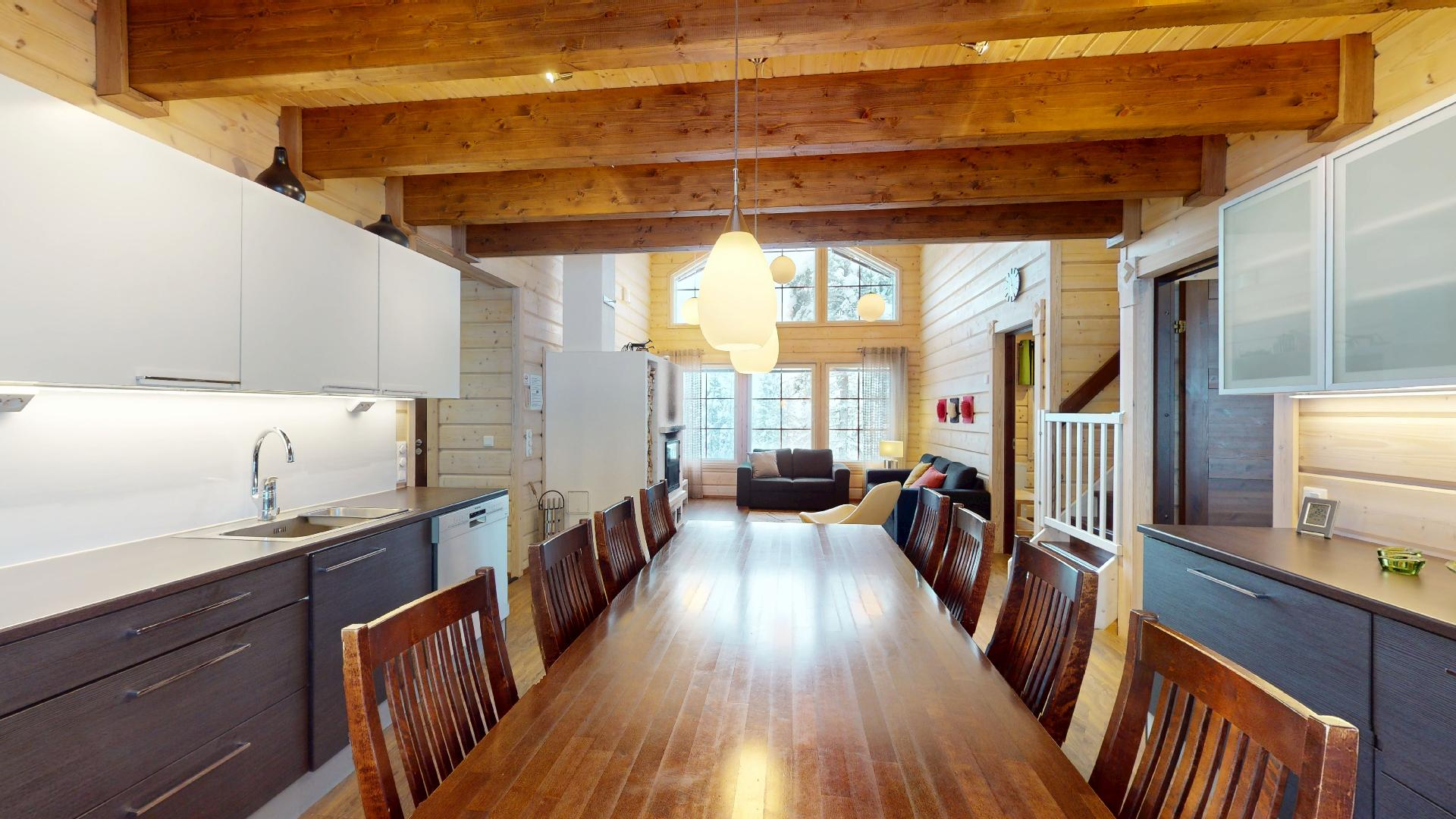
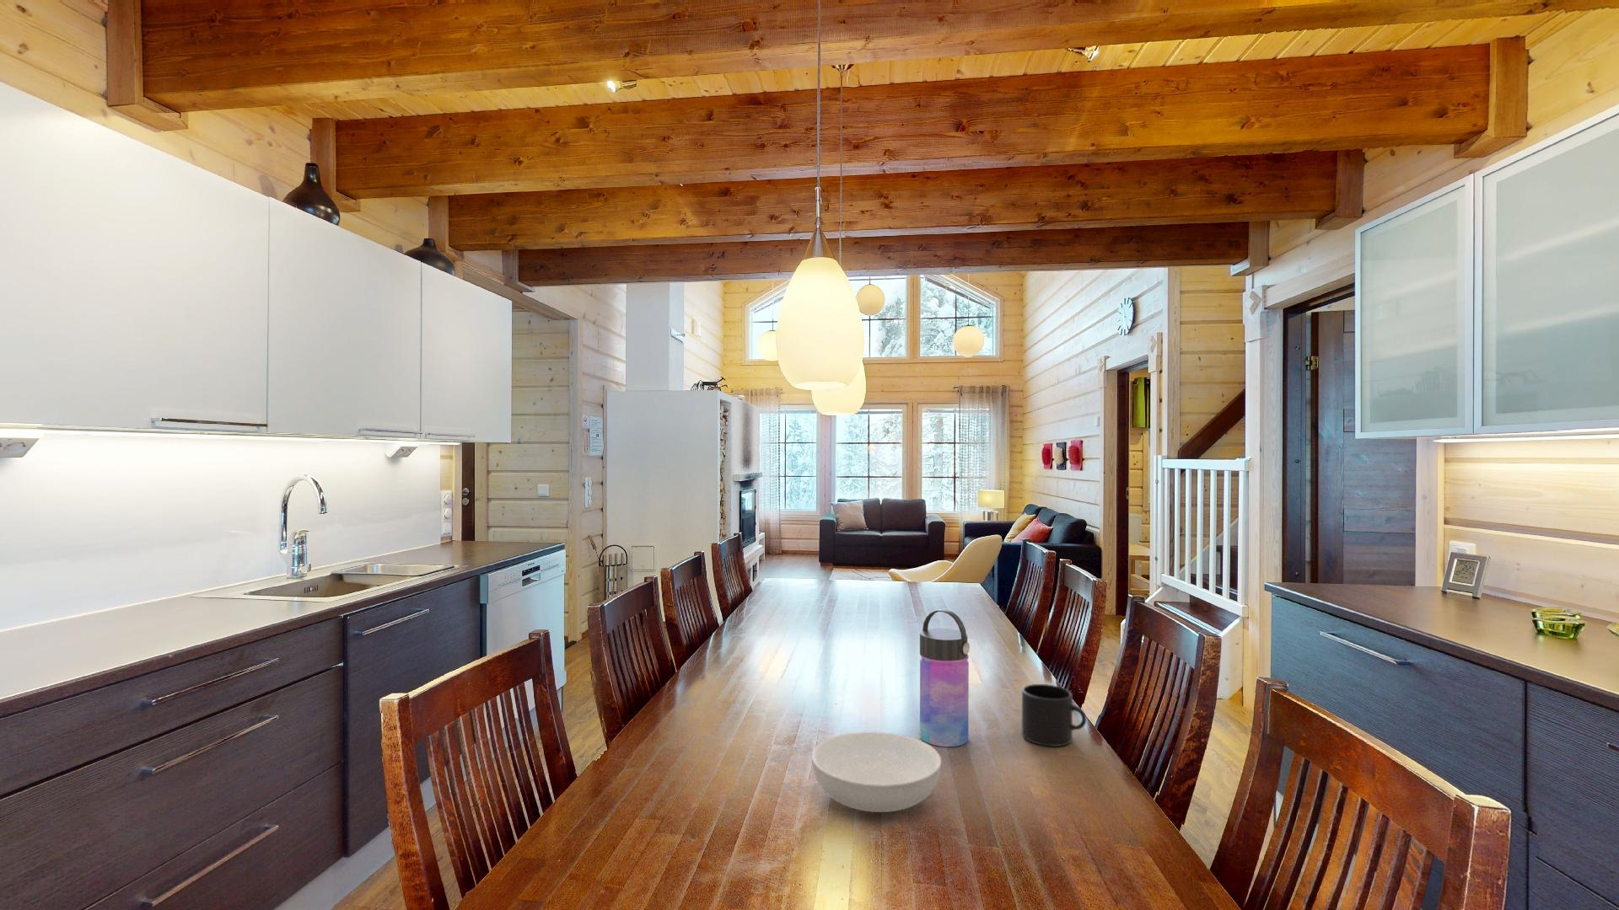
+ water bottle [920,609,971,748]
+ mug [1021,683,1086,748]
+ serving bowl [811,731,943,813]
